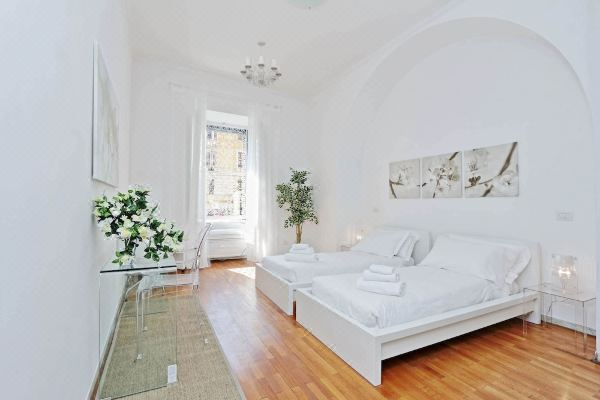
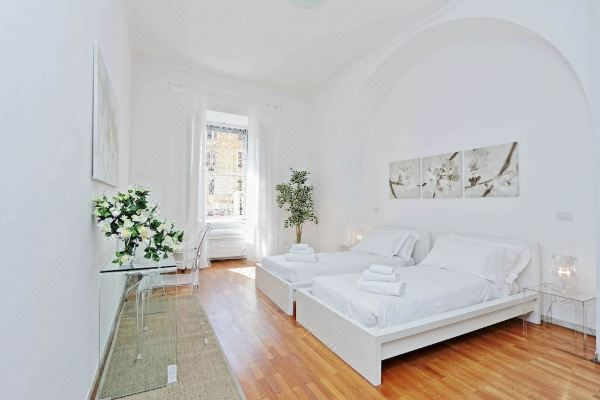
- chandelier [239,40,283,89]
